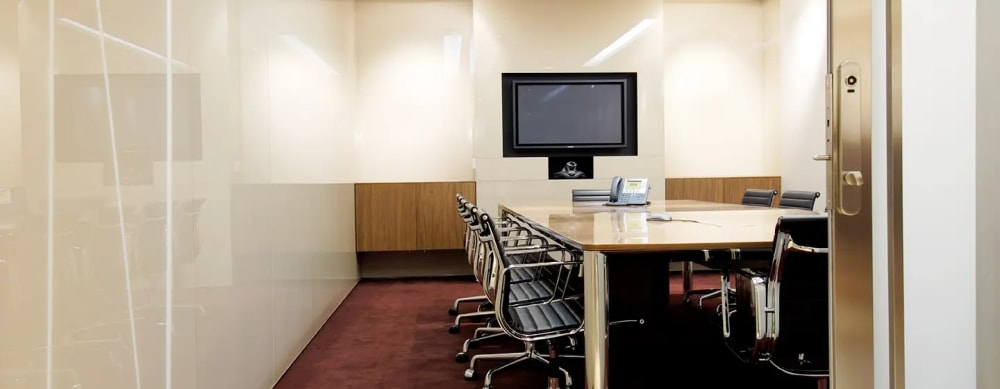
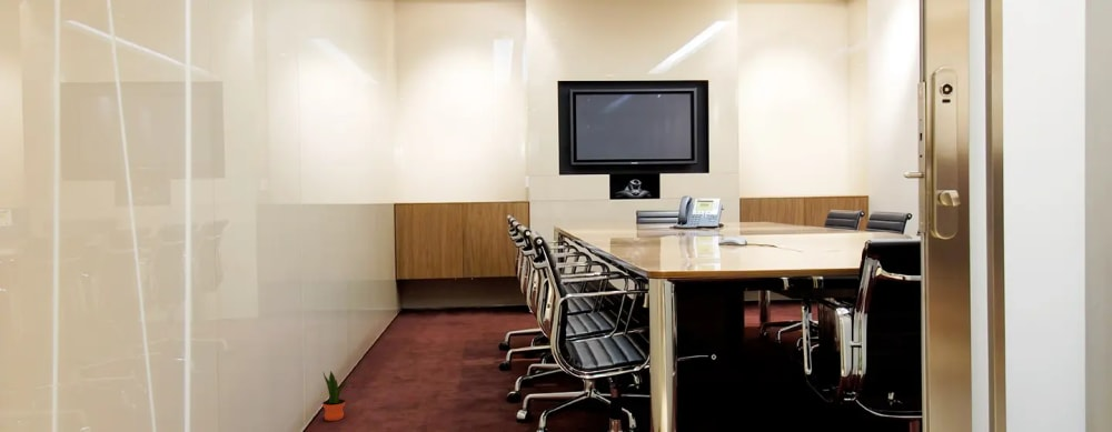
+ potted plant [321,370,349,422]
